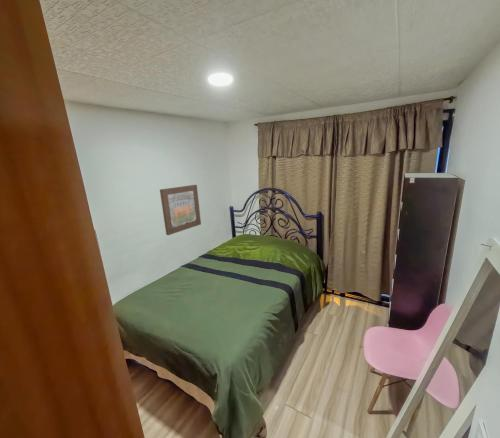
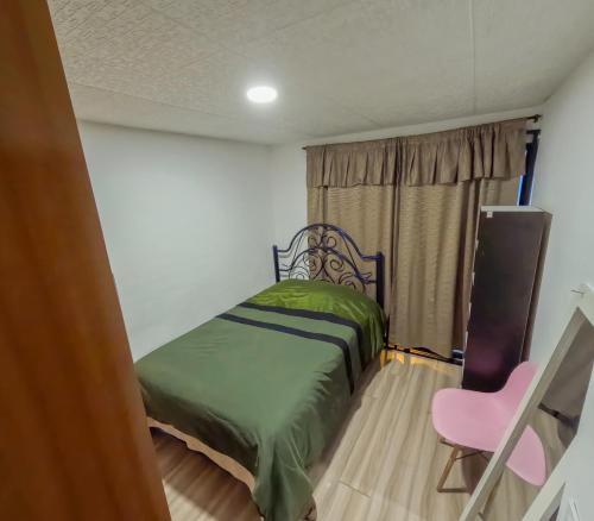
- wall art [159,184,202,236]
